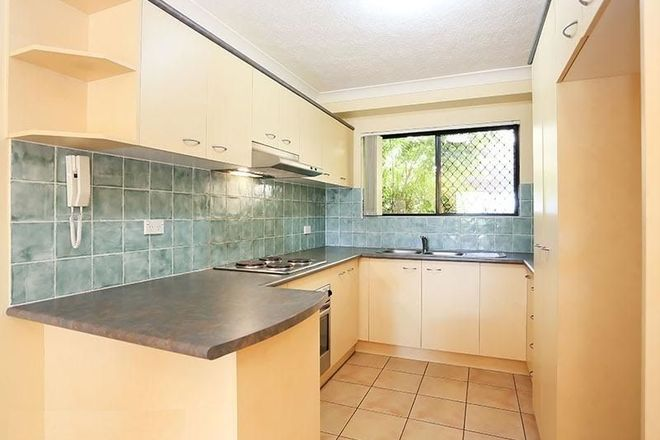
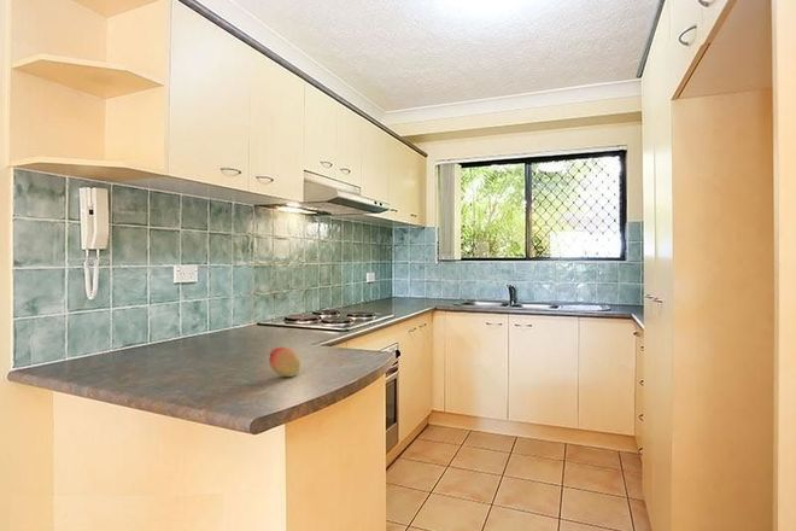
+ fruit [268,346,302,378]
